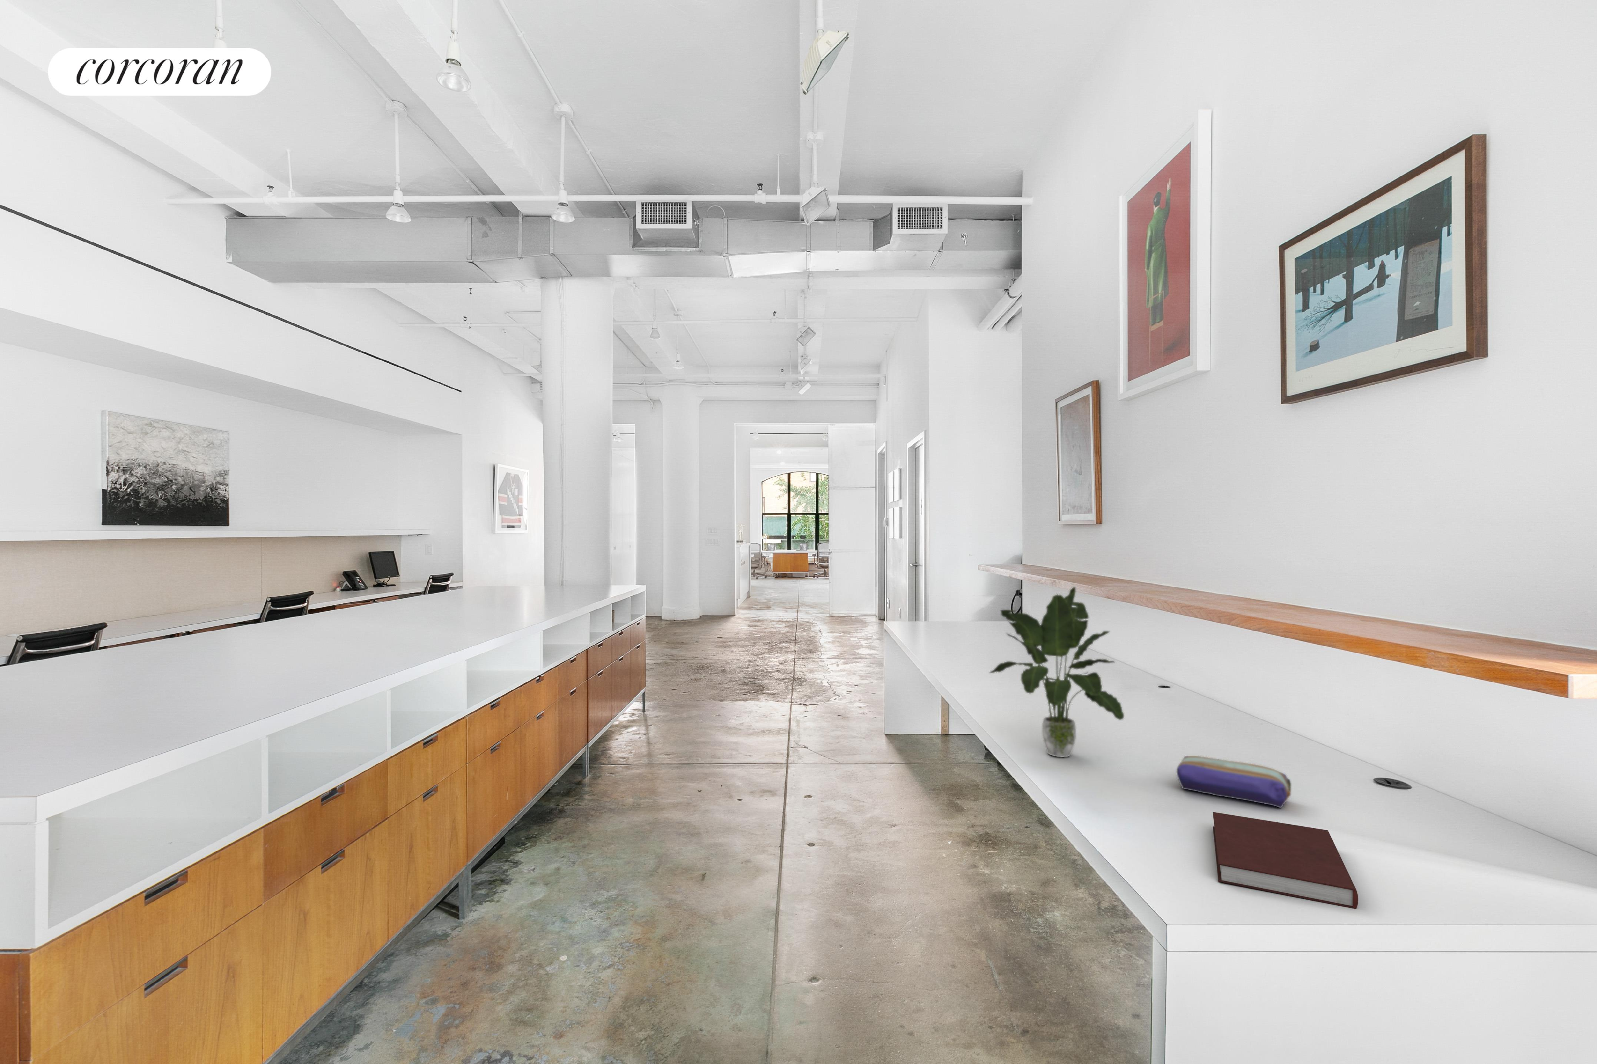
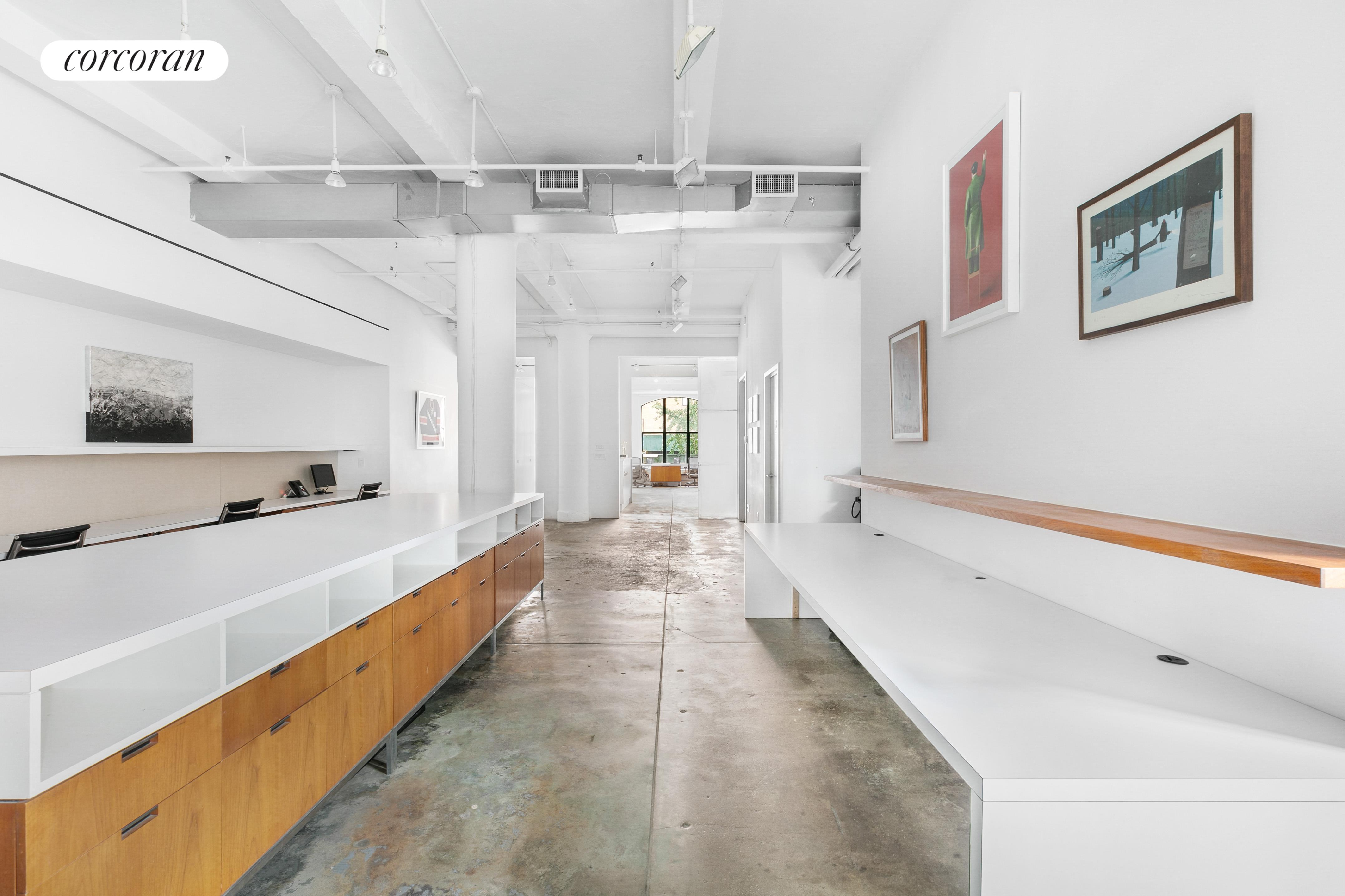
- potted plant [988,585,1124,758]
- pencil case [1177,755,1292,809]
- notebook [1212,812,1358,910]
